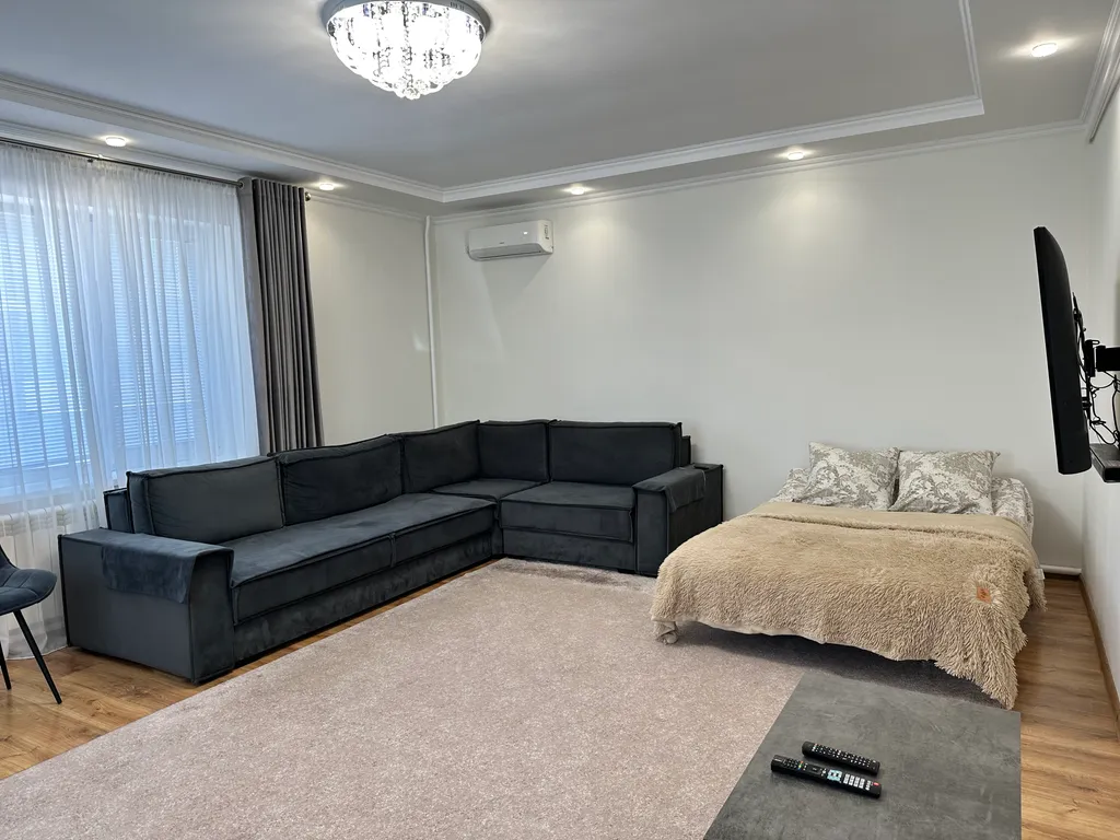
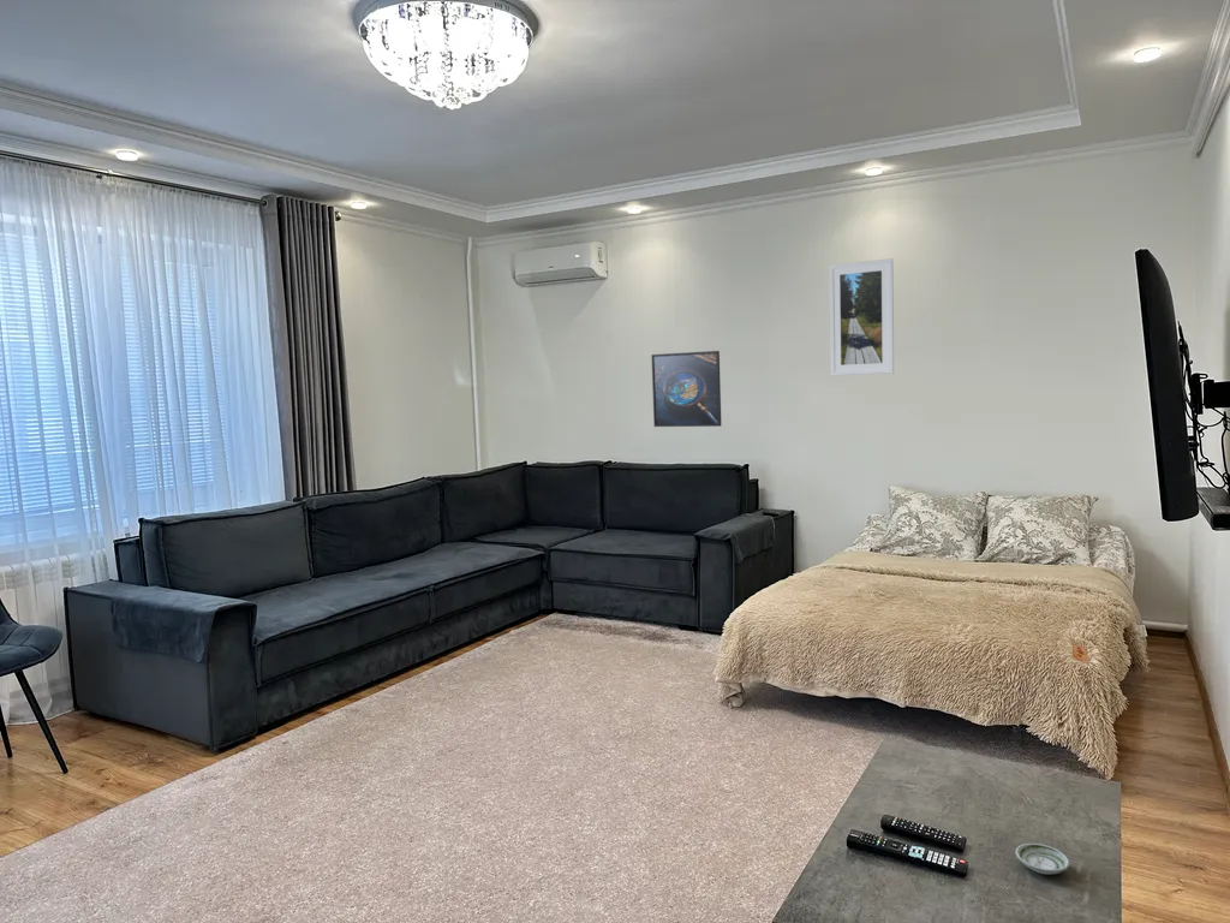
+ saucer [1015,842,1070,876]
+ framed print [651,350,723,428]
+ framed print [828,257,895,377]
